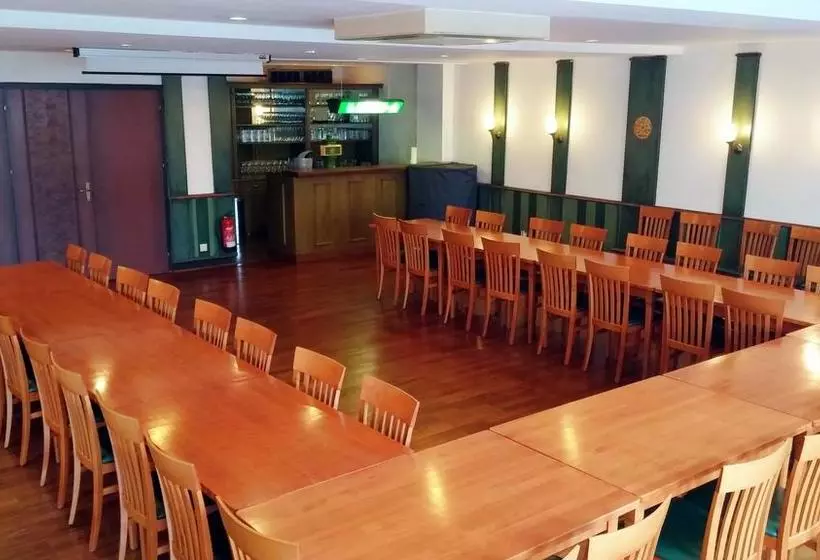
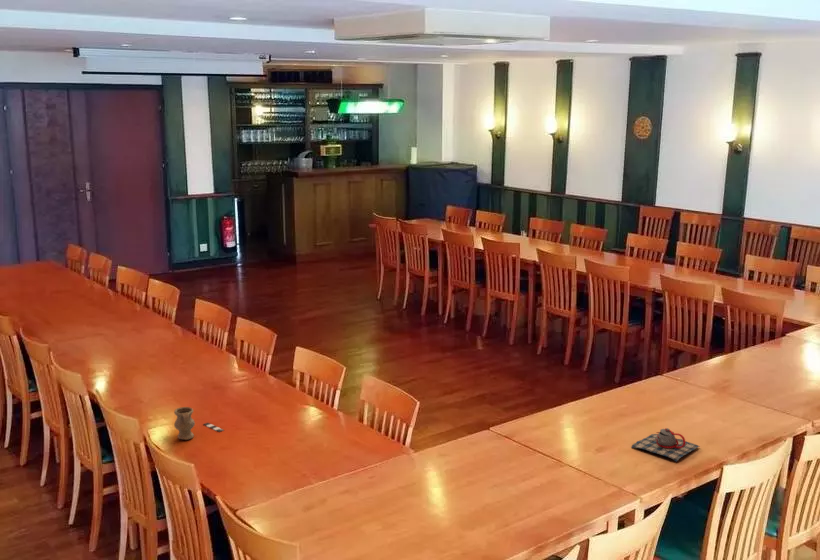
+ teapot [631,427,701,462]
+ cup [173,406,225,441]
